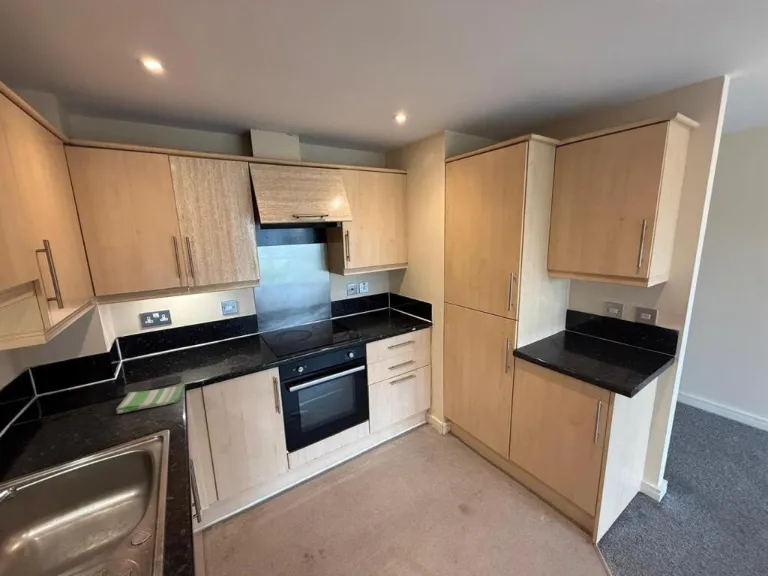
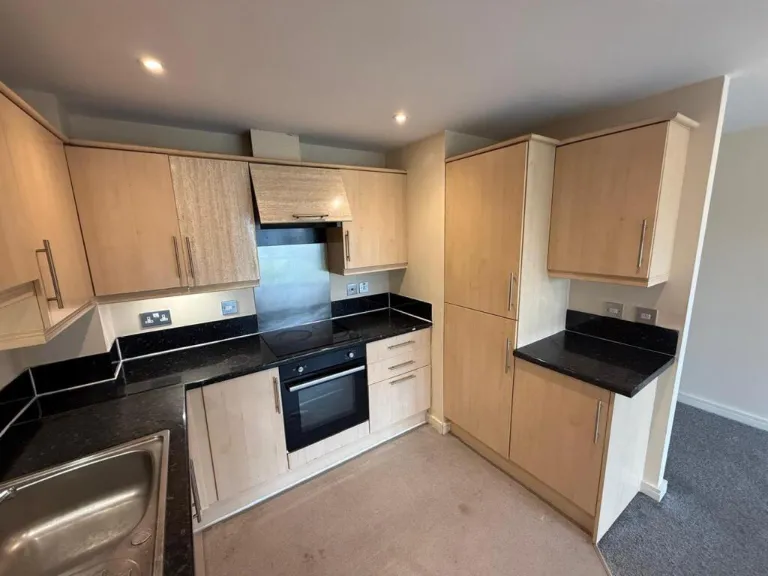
- dish towel [115,384,186,414]
